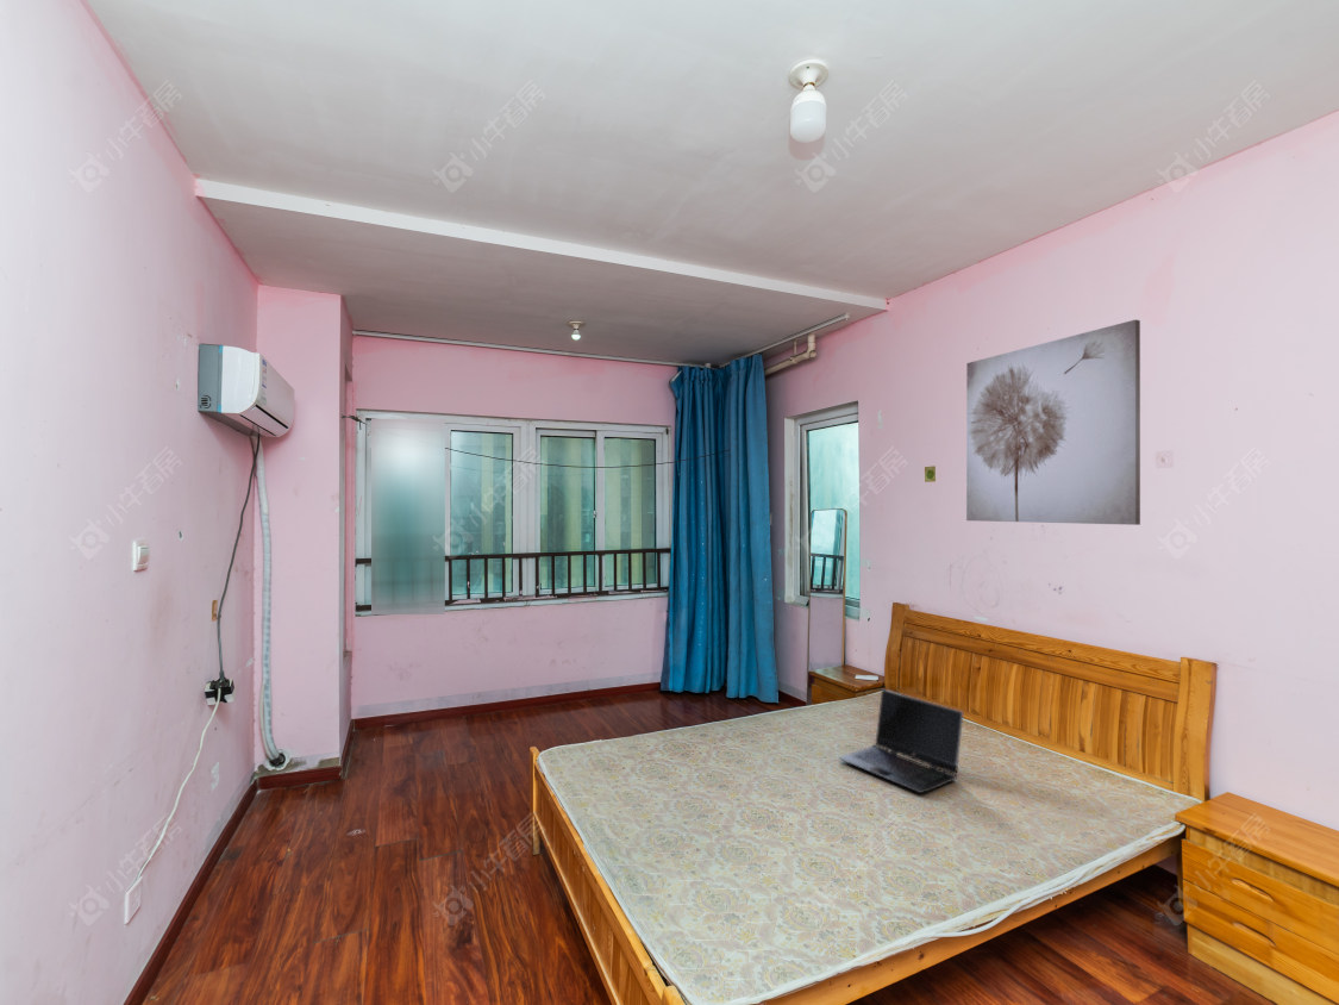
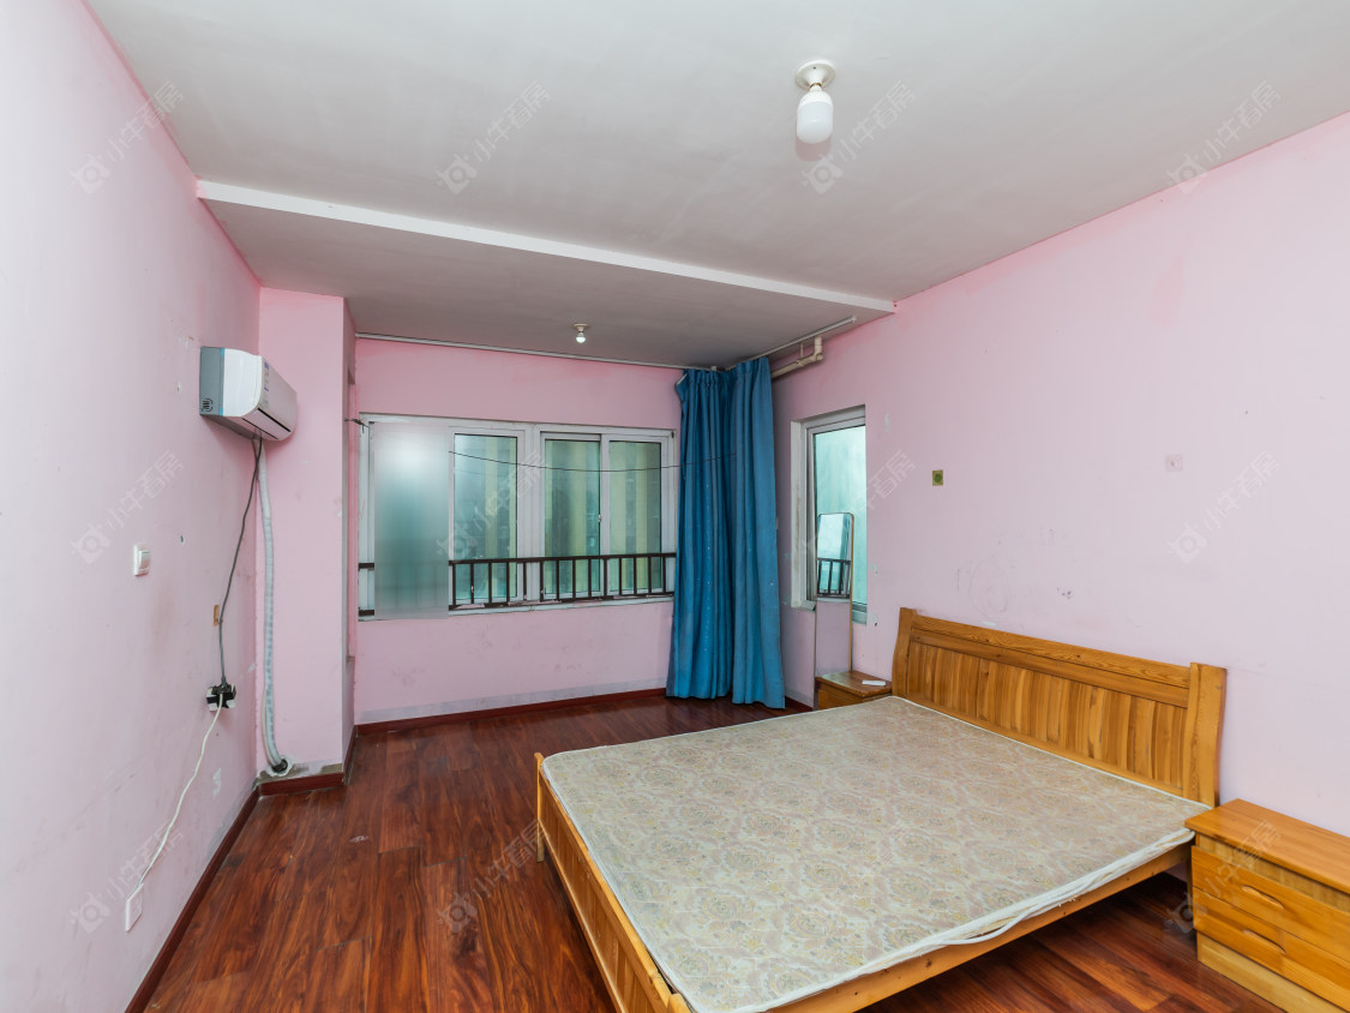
- wall art [965,319,1141,526]
- laptop computer [838,688,964,794]
